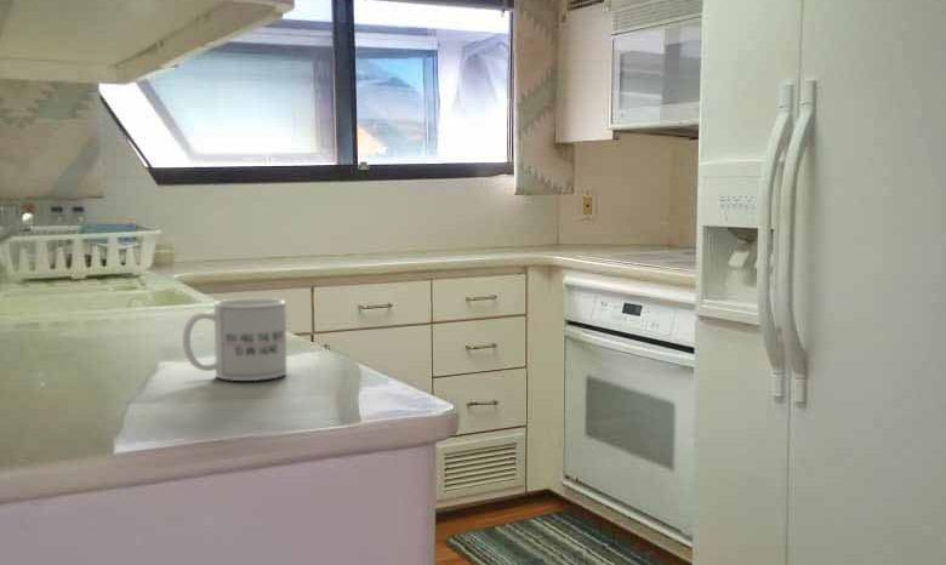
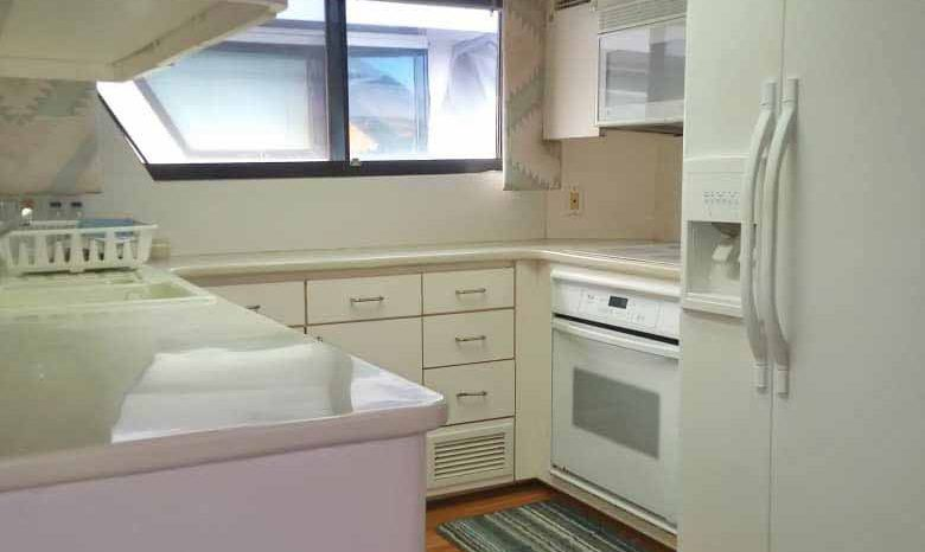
- mug [182,297,287,382]
